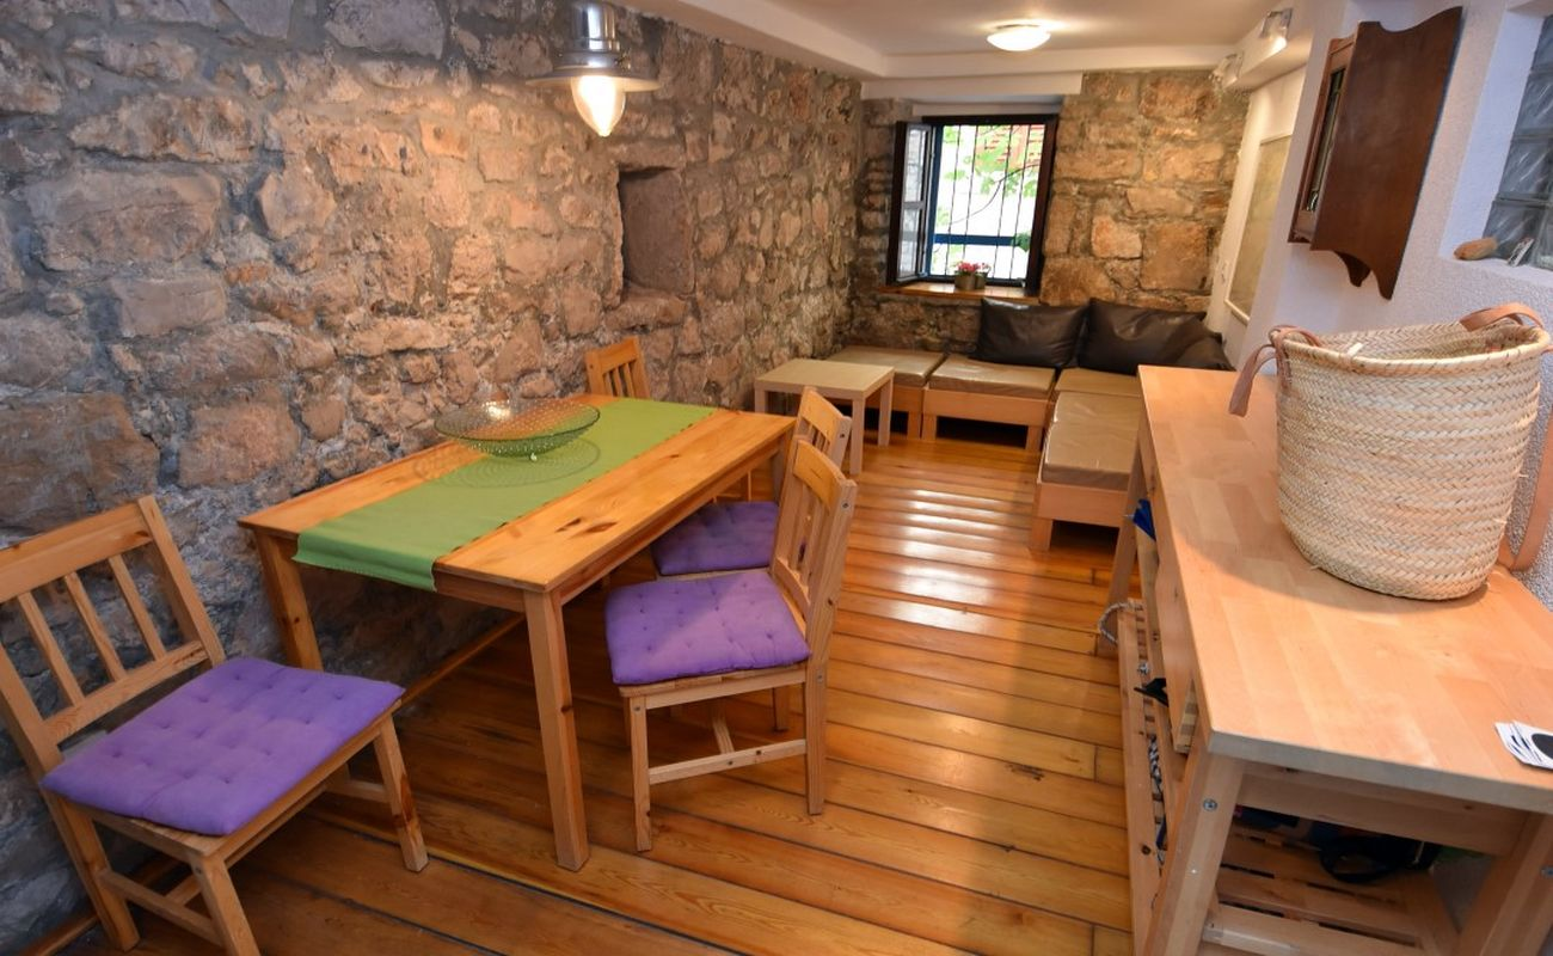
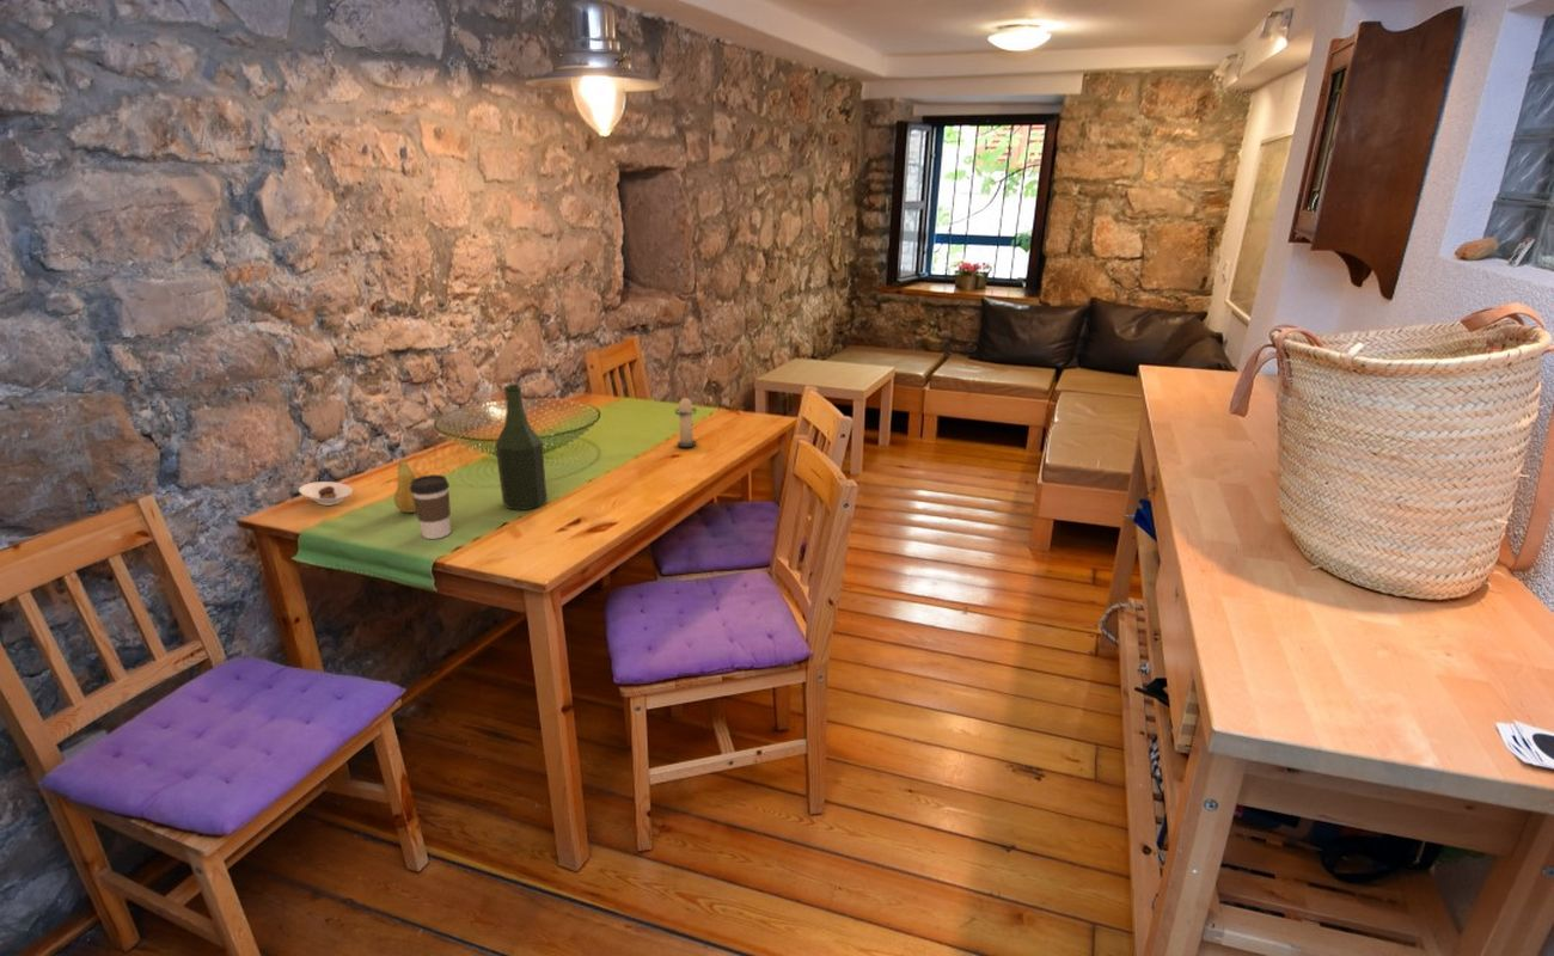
+ fruit [393,458,417,514]
+ candle [673,397,698,448]
+ saucer [298,480,354,507]
+ coffee cup [410,473,452,540]
+ bottle [495,384,549,511]
